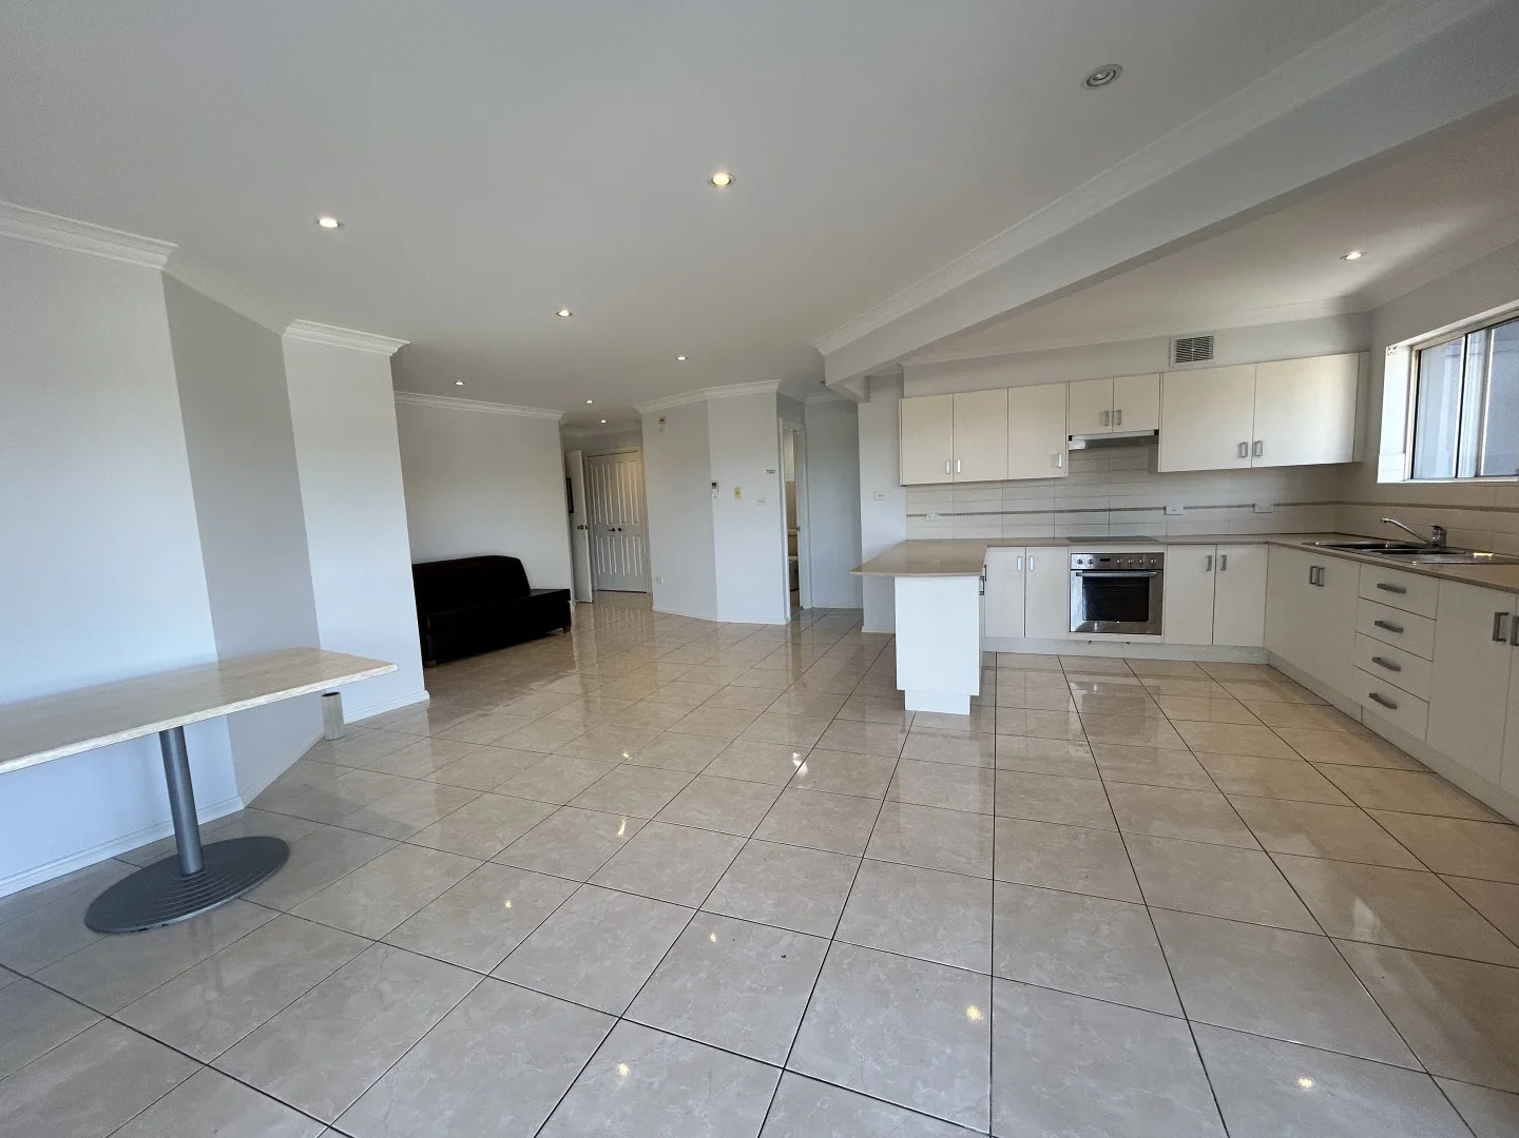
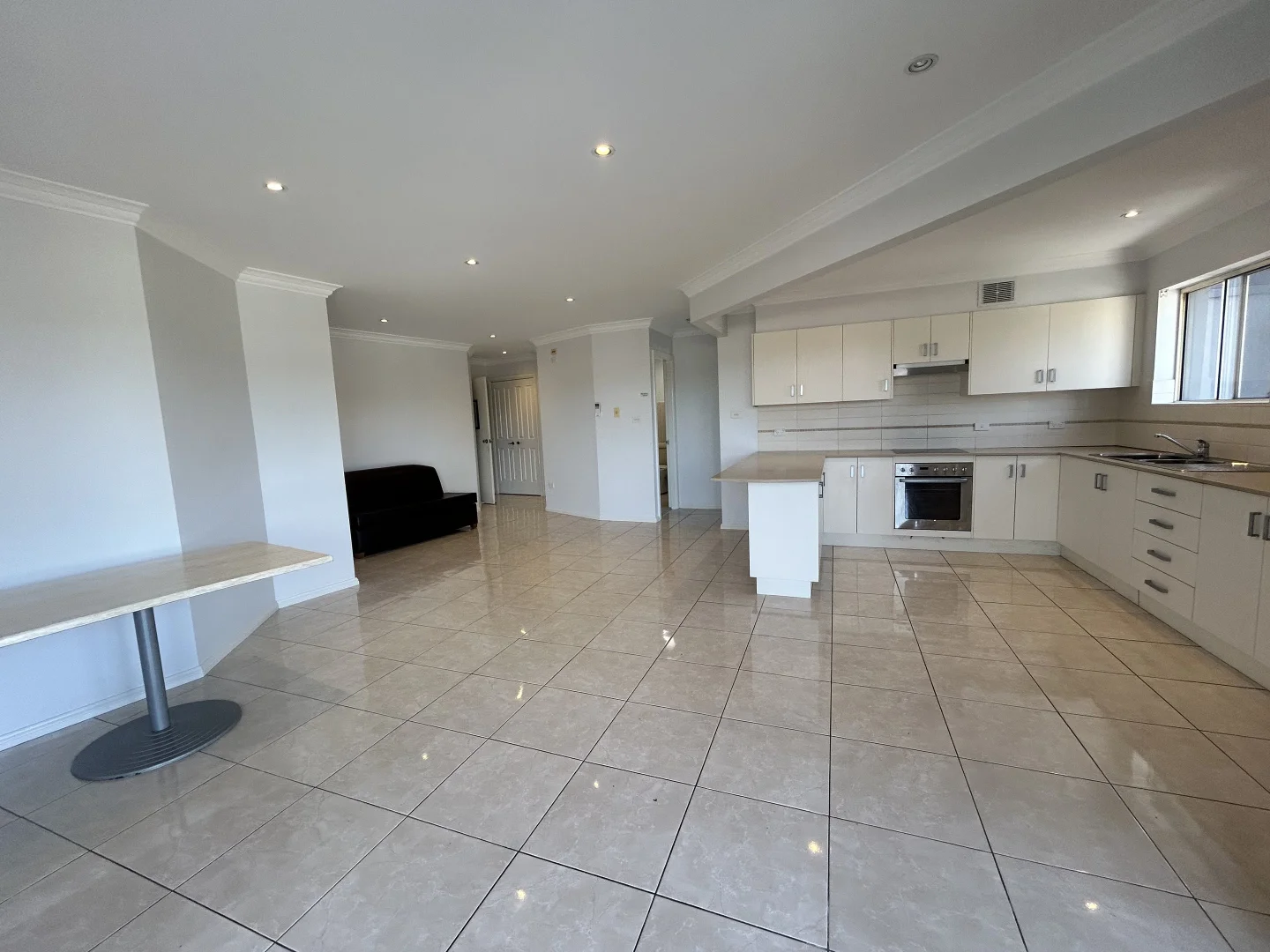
- vase [319,691,346,741]
